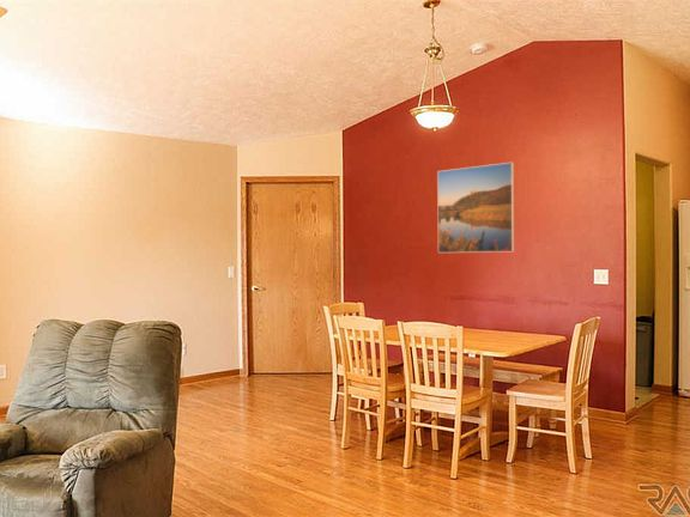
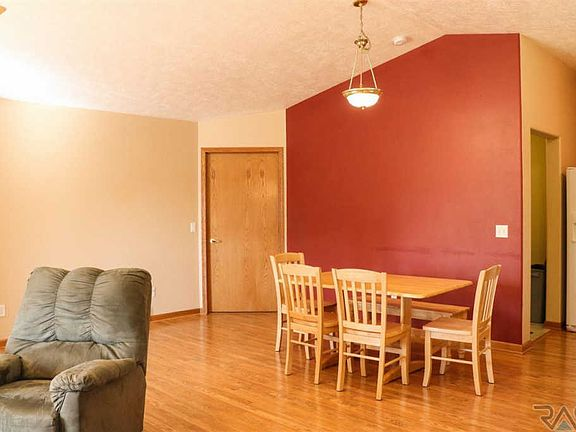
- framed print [436,162,515,254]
